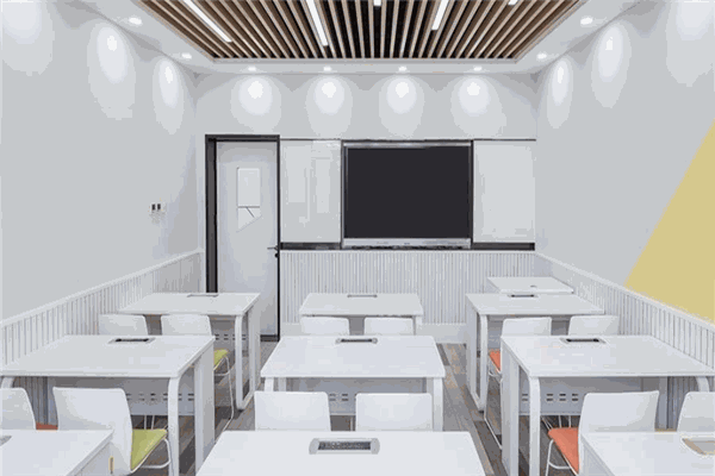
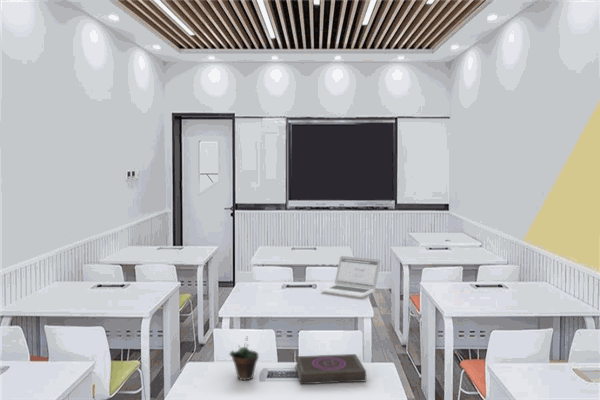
+ laptop [320,255,381,298]
+ succulent plant [229,336,259,381]
+ book [294,353,367,385]
